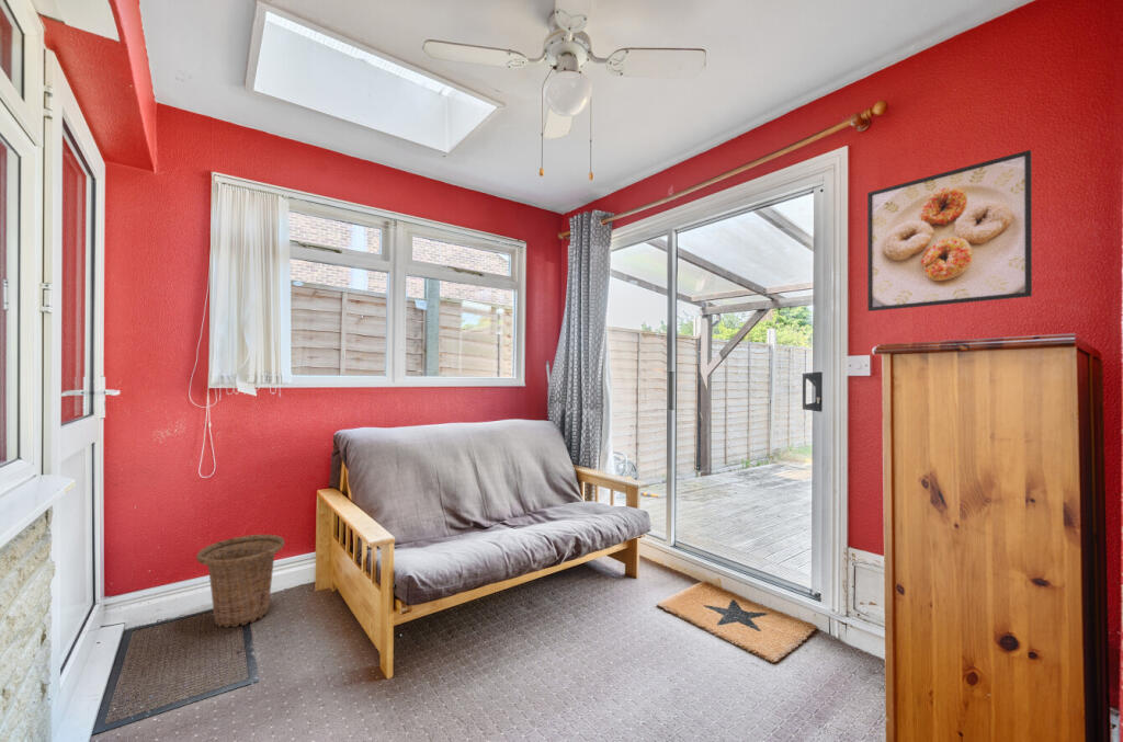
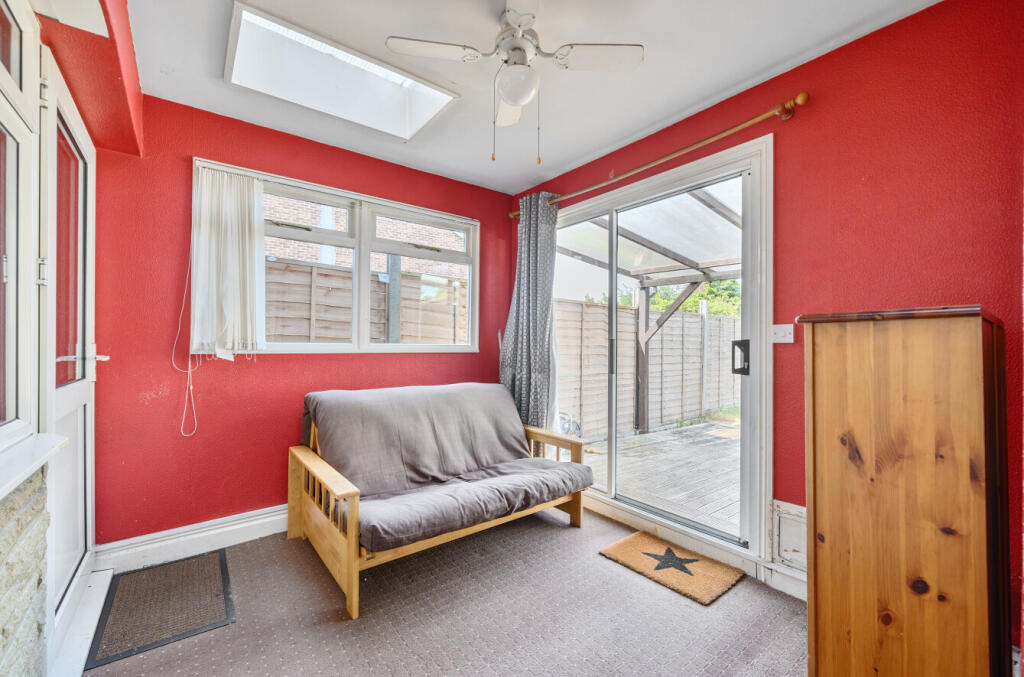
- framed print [866,149,1033,312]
- basket [195,534,286,628]
